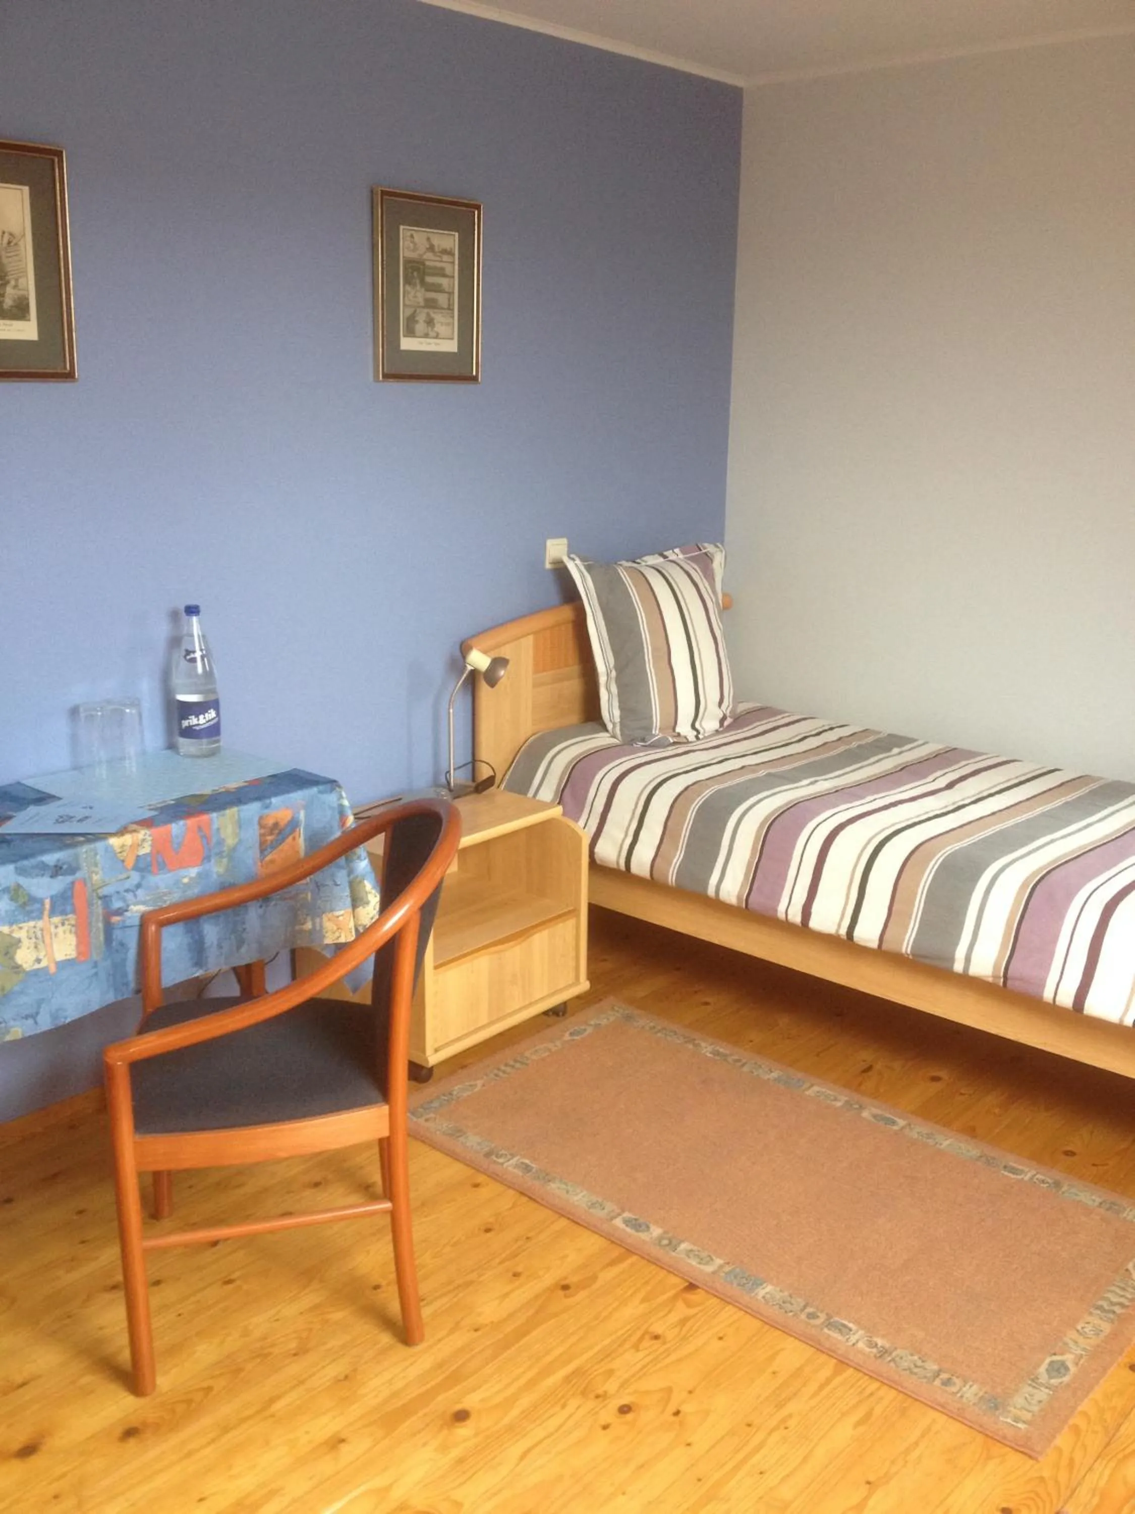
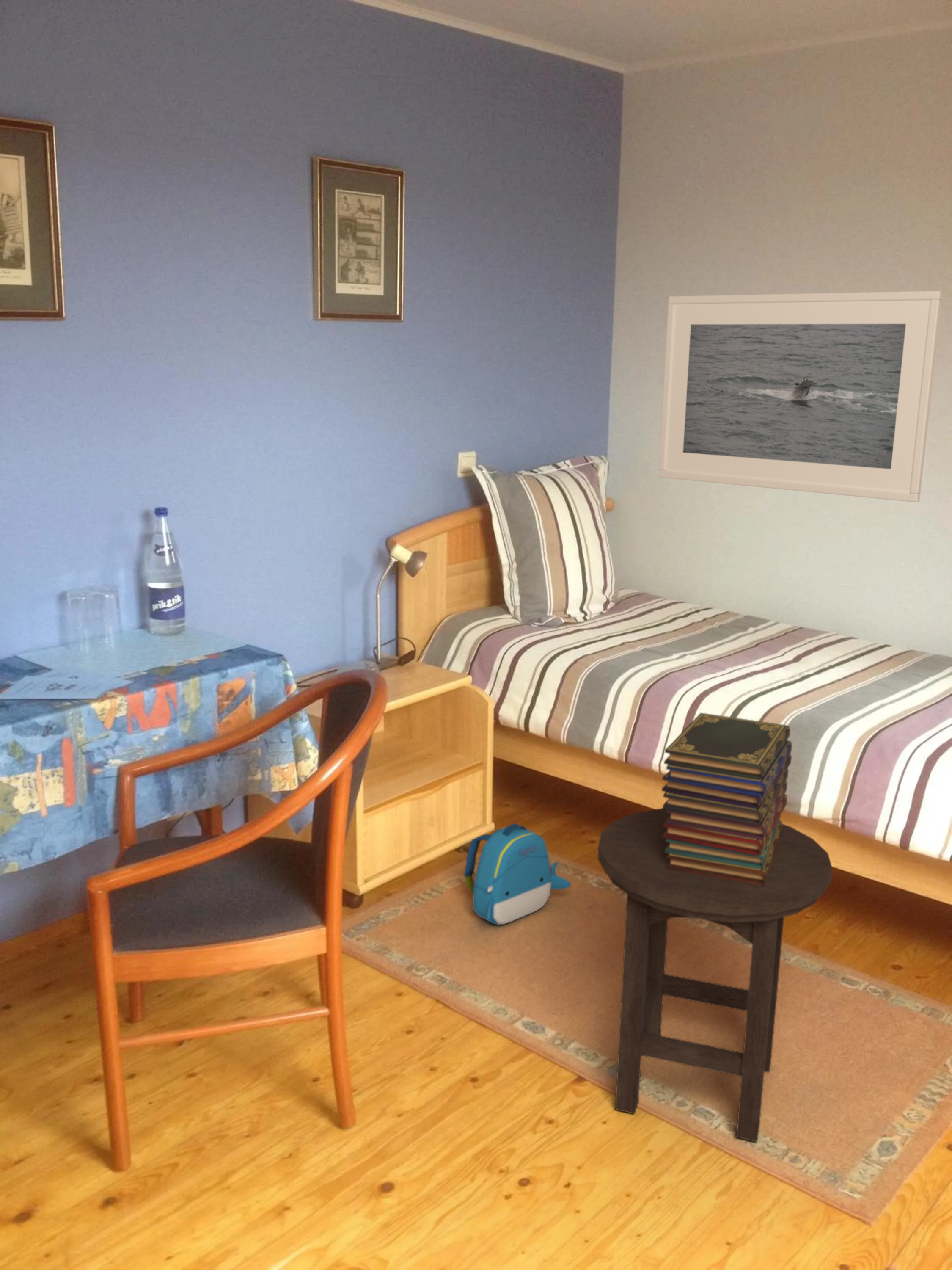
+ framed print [658,290,943,502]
+ stool [597,808,833,1143]
+ backpack [464,823,571,925]
+ book stack [661,712,792,886]
